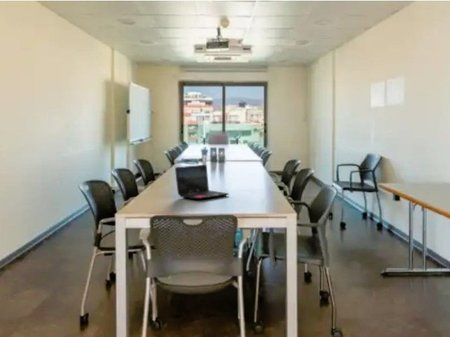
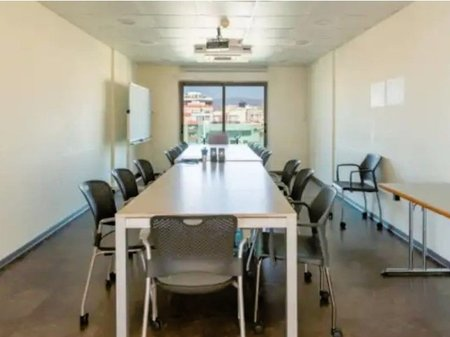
- laptop [174,164,230,200]
